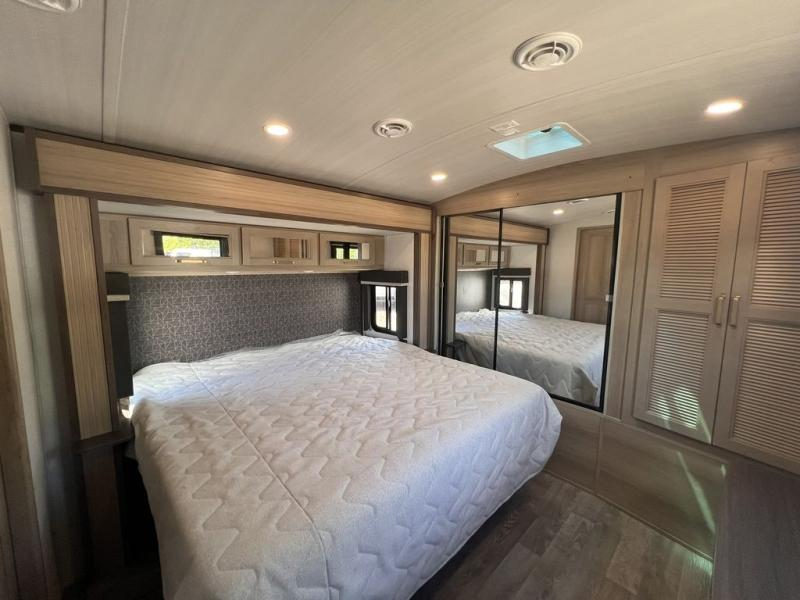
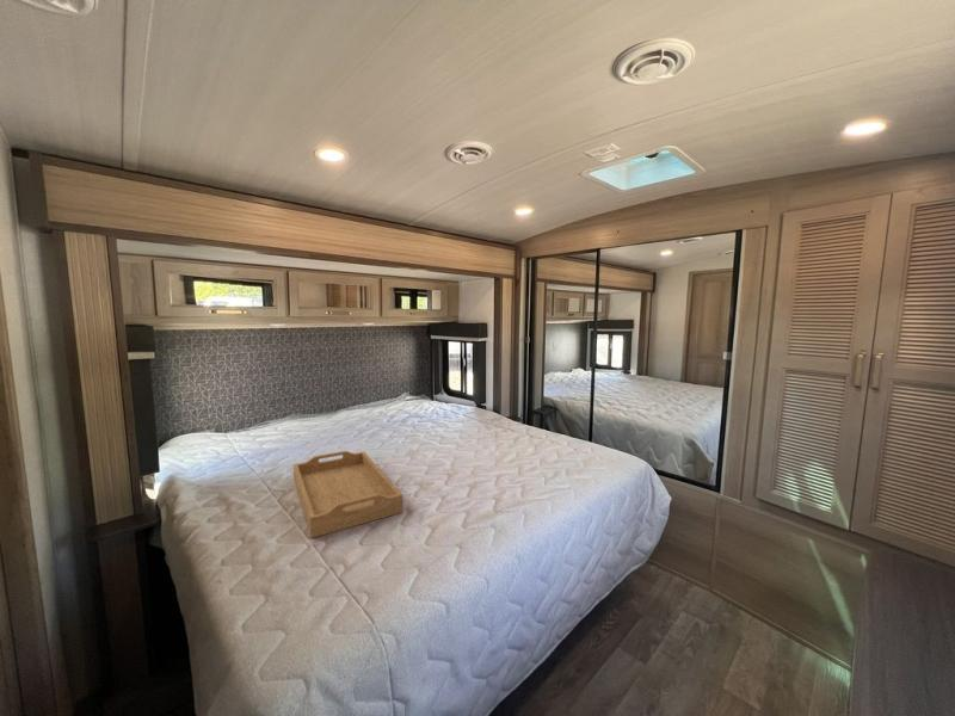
+ serving tray [292,450,403,539]
